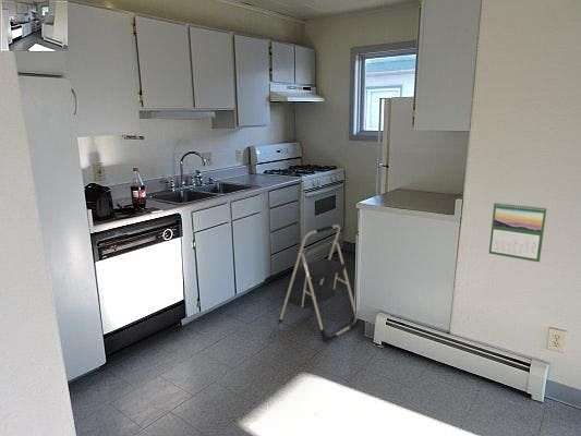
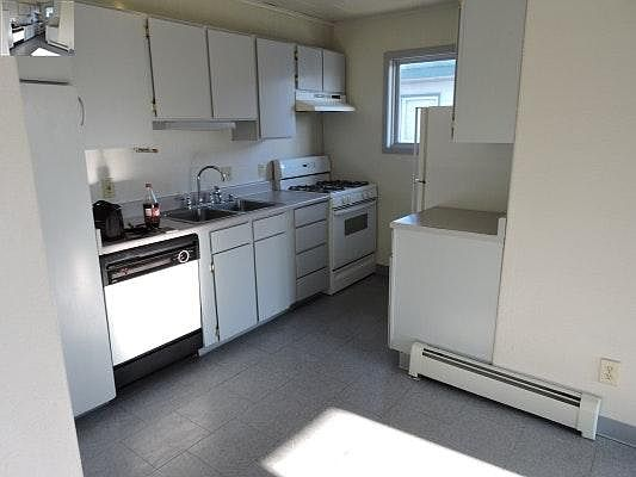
- calendar [488,201,548,263]
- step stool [278,223,361,343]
